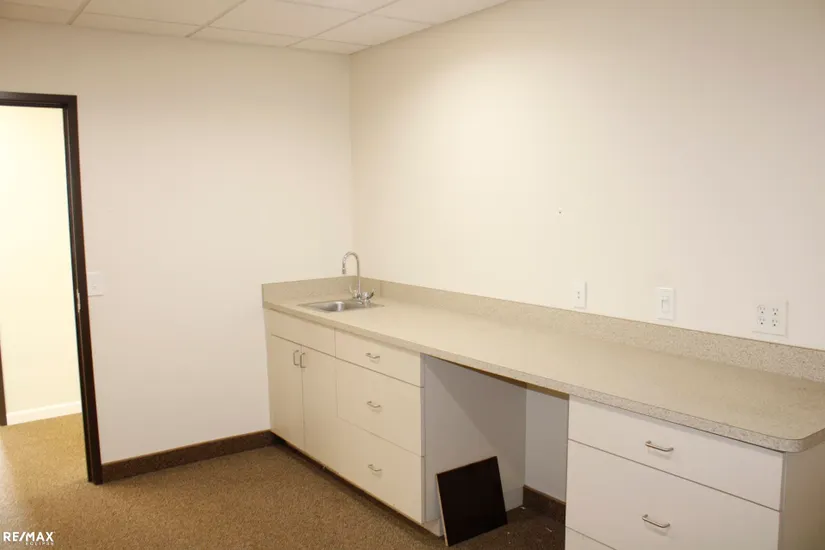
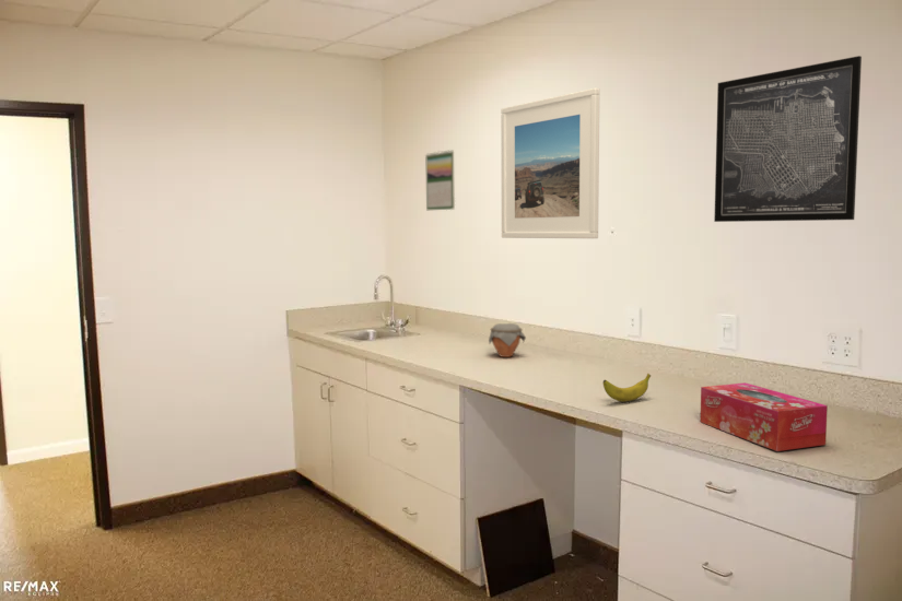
+ tissue box [699,381,829,452]
+ calendar [424,149,456,211]
+ banana [602,373,652,403]
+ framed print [500,87,600,239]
+ wall art [713,55,863,223]
+ jar [488,322,527,358]
